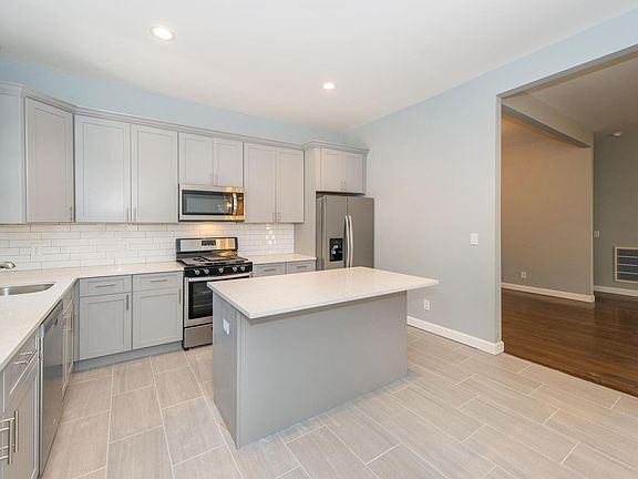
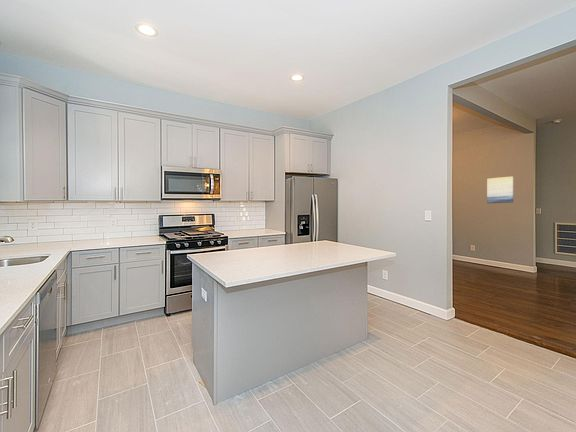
+ wall art [486,175,514,204]
